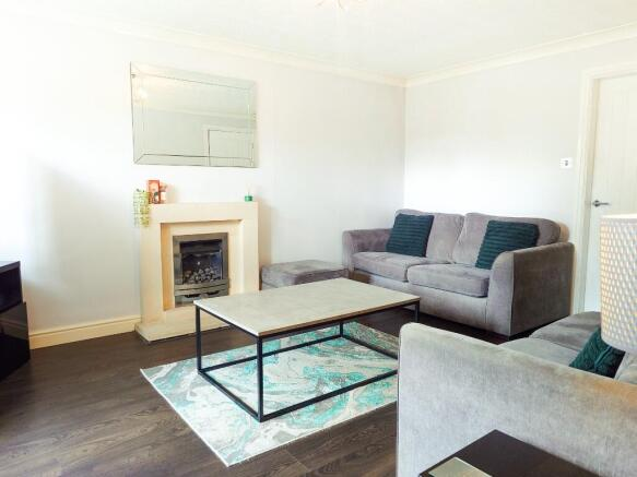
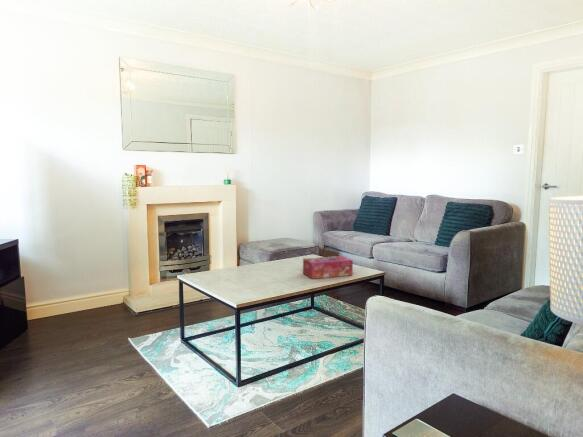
+ tissue box [302,255,354,280]
